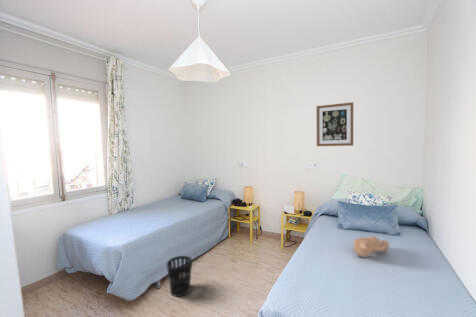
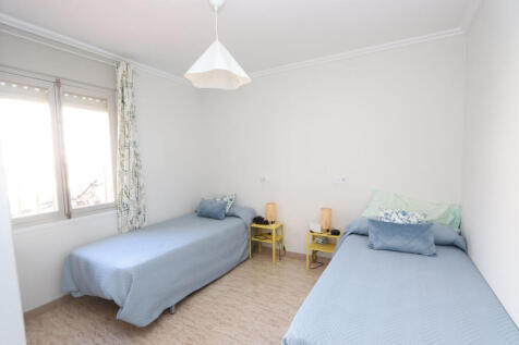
- wastebasket [166,255,193,298]
- wall art [316,101,354,147]
- teddy bear [352,235,390,258]
